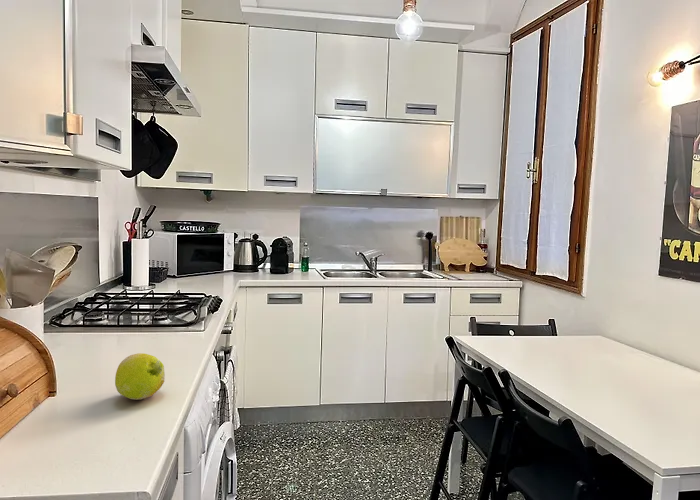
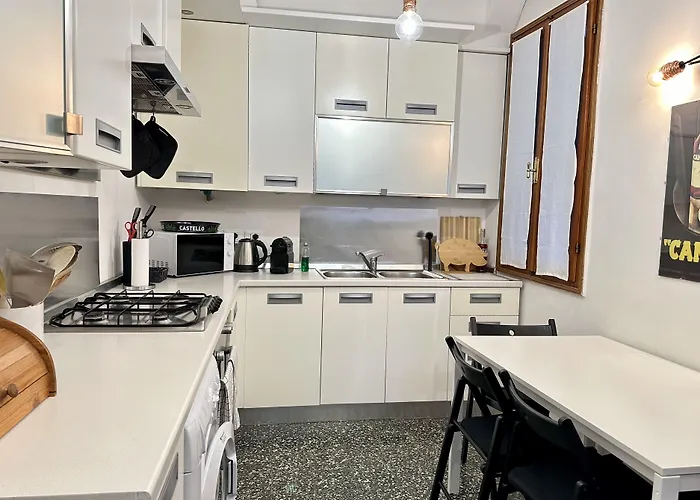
- fruit [114,352,166,401]
